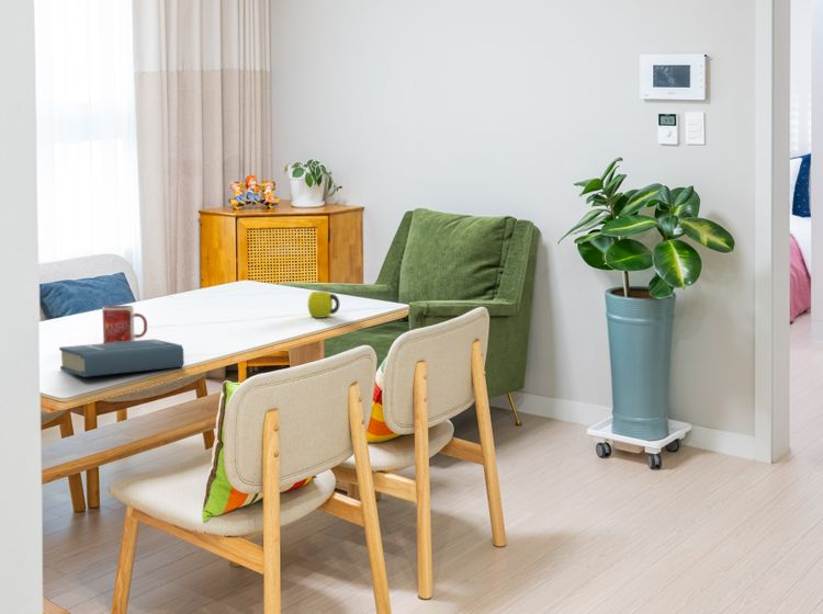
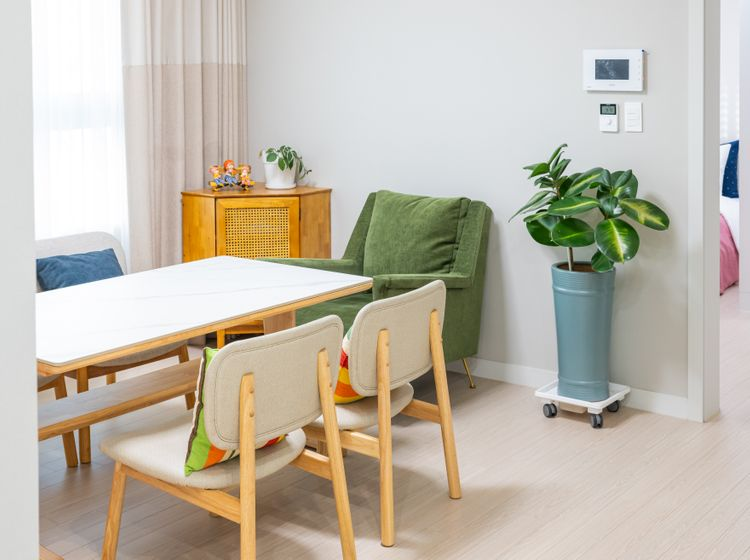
- hardback book [58,338,185,378]
- mug [101,305,148,343]
- cup [306,291,340,319]
